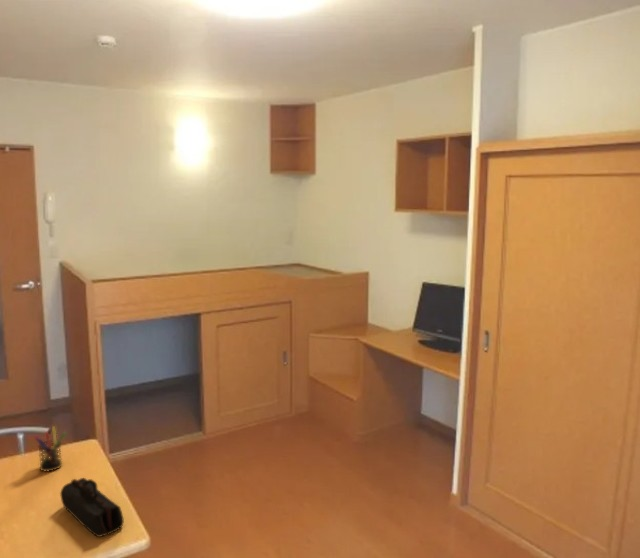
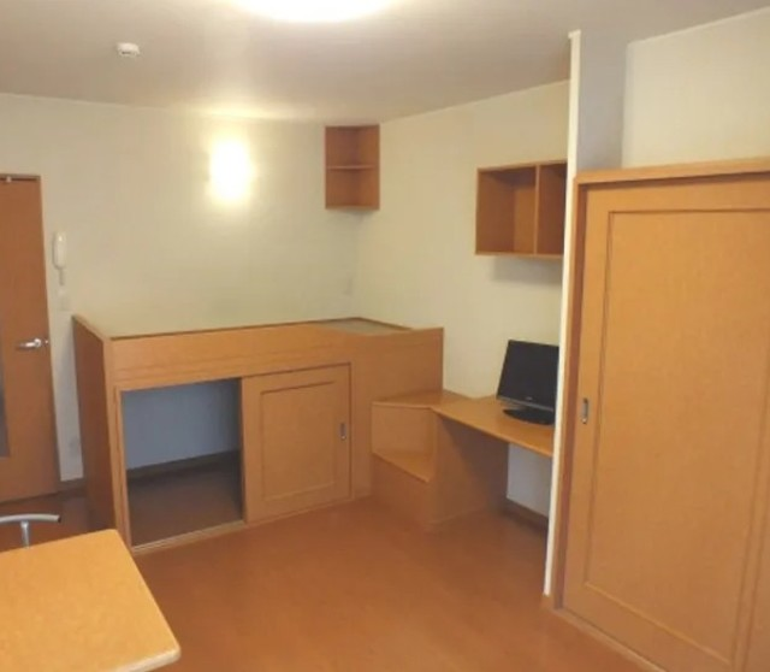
- pen holder [33,425,67,472]
- pencil case [59,477,125,538]
